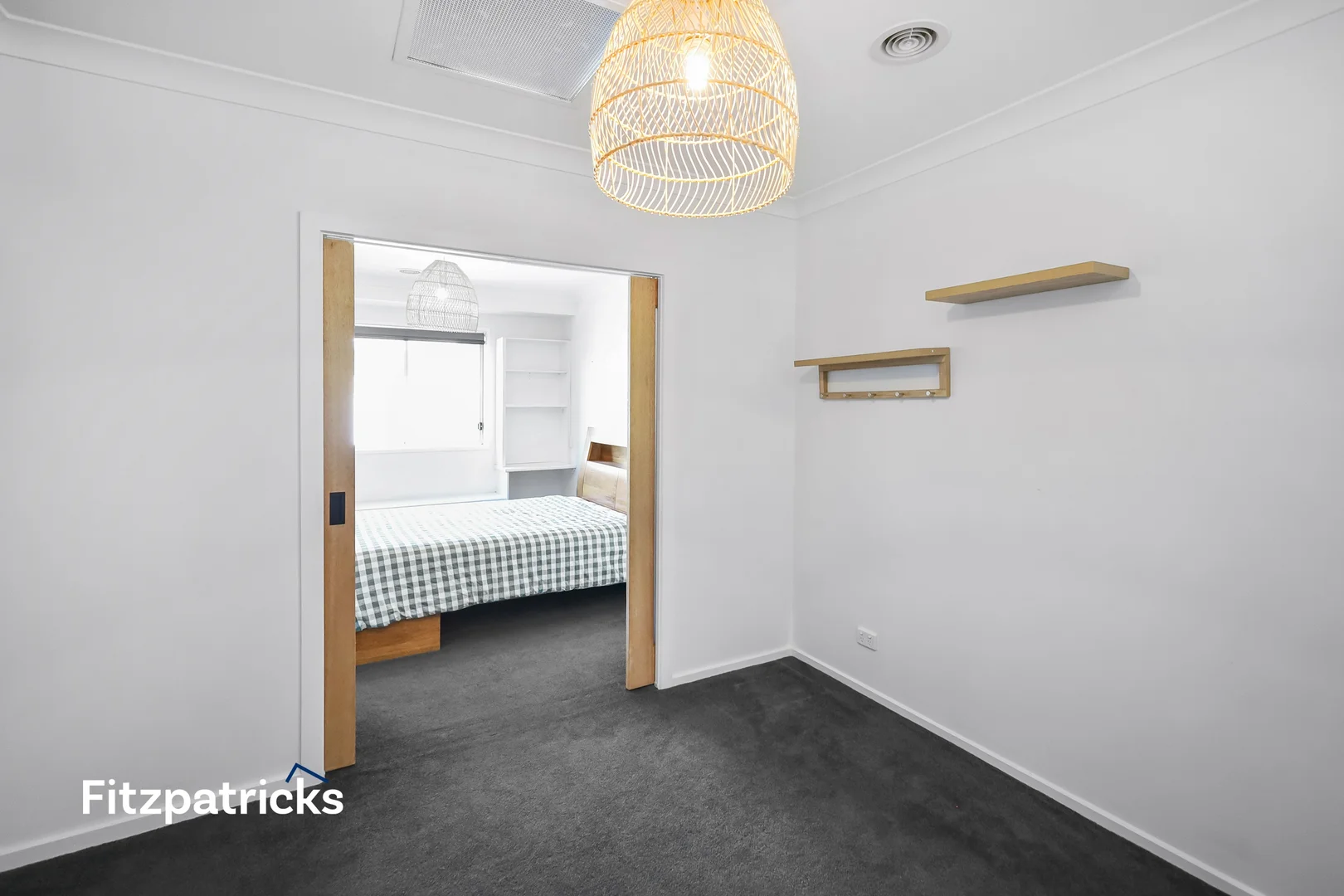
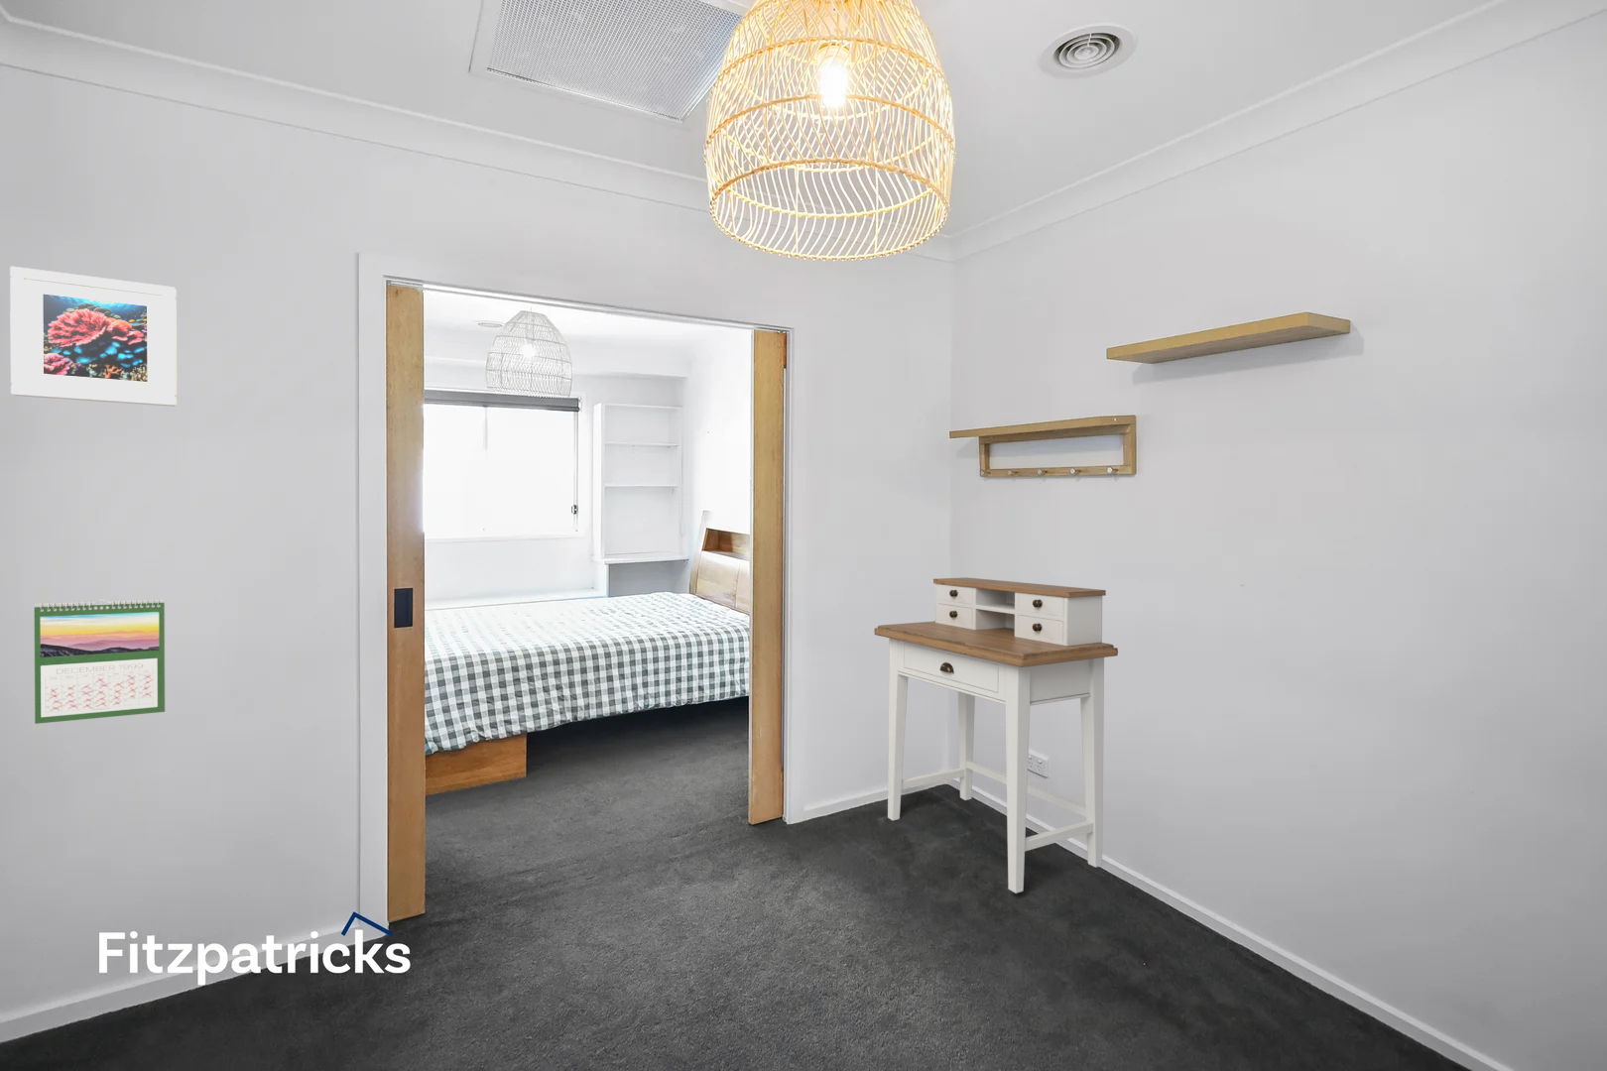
+ calendar [33,598,166,724]
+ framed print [8,265,178,408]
+ desk [873,576,1119,894]
